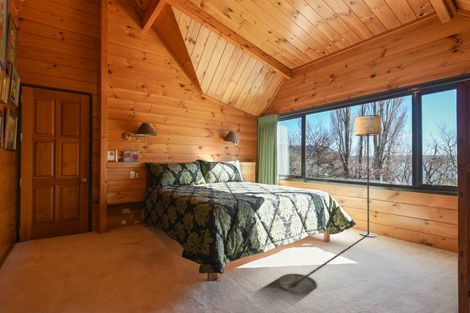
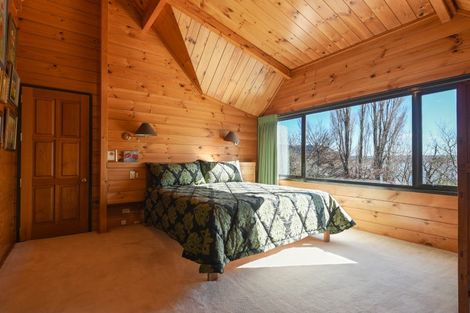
- floor lamp [354,114,382,238]
